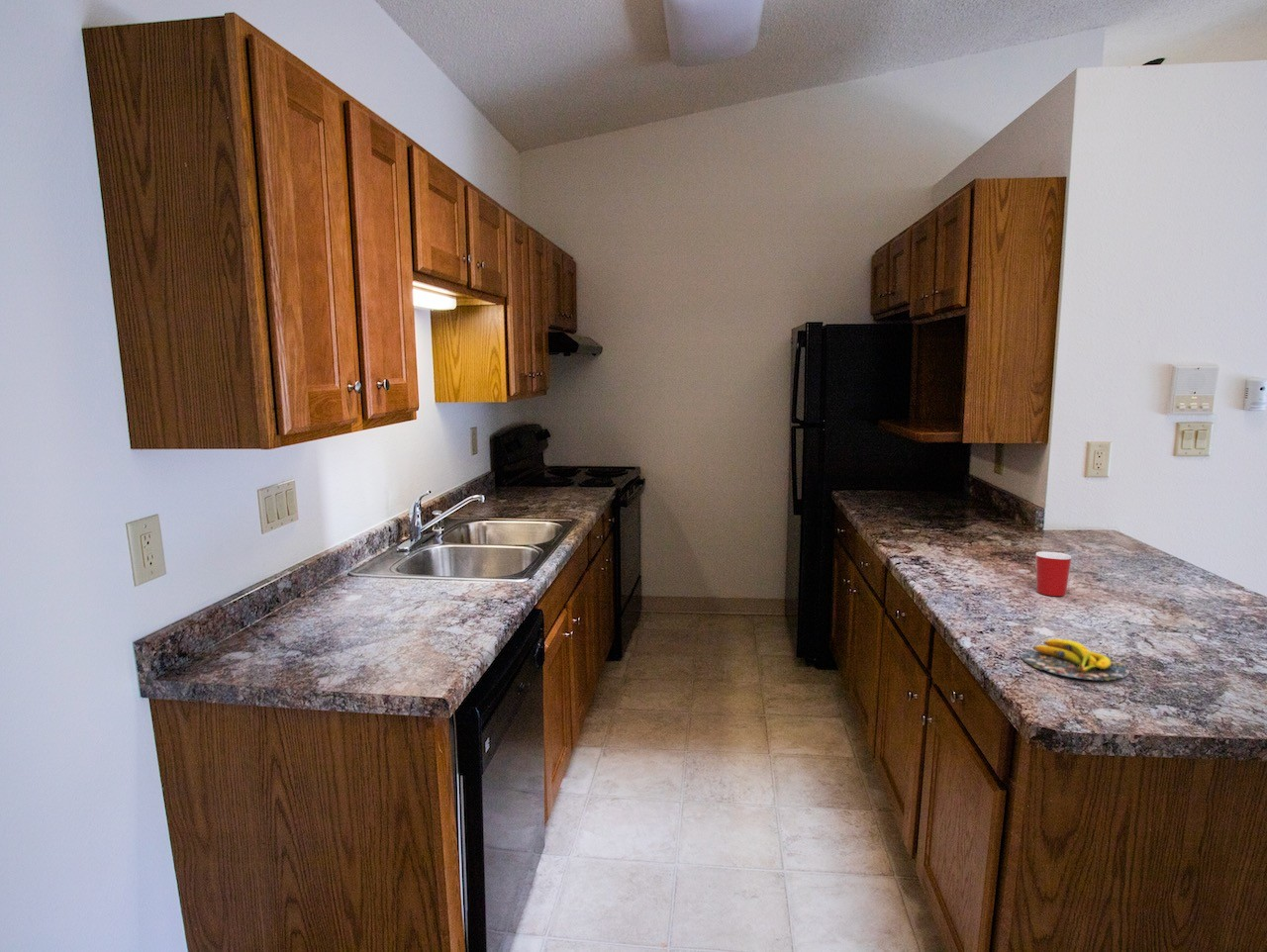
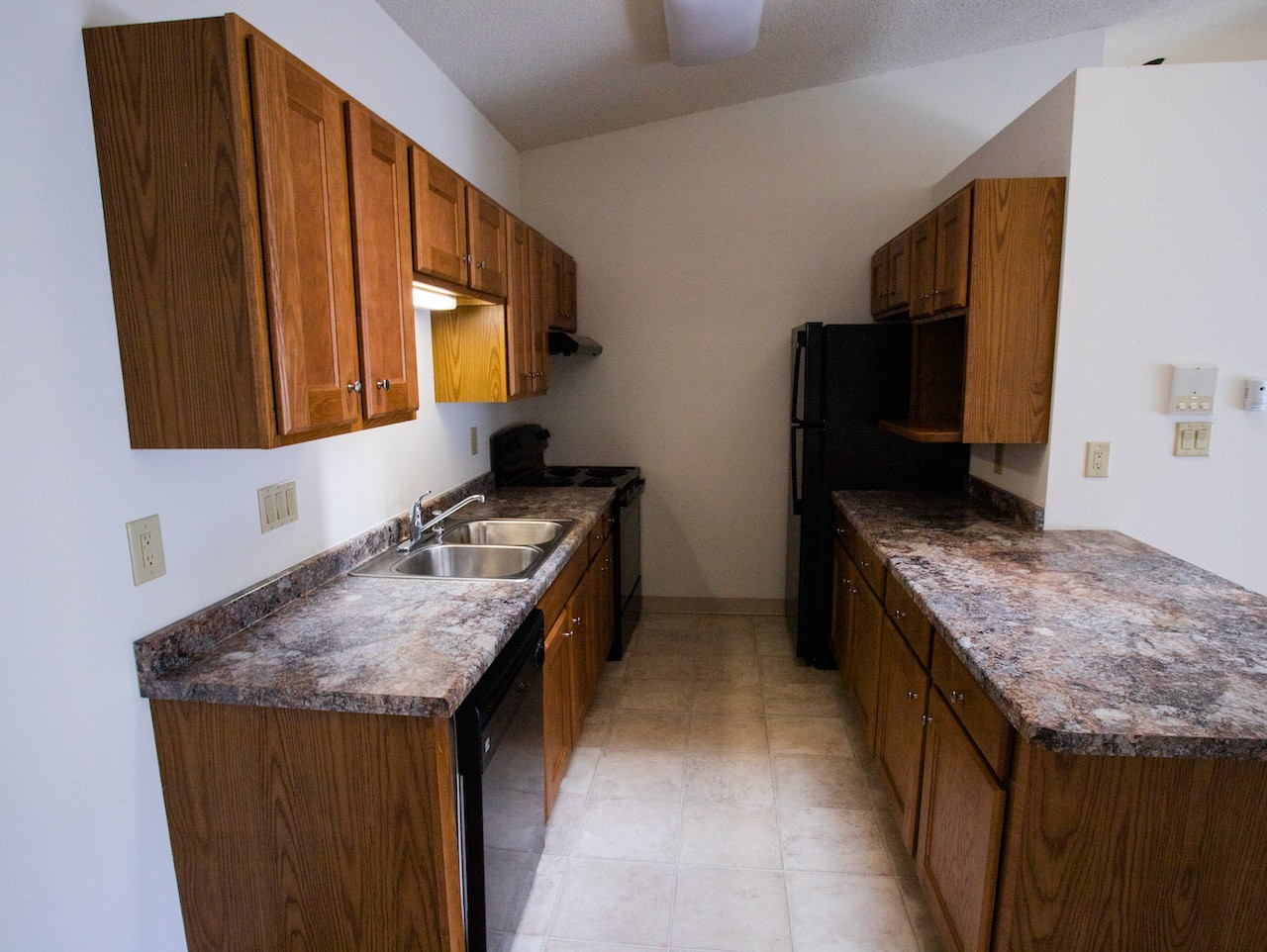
- banana [1019,638,1130,681]
- mug [1035,550,1072,597]
